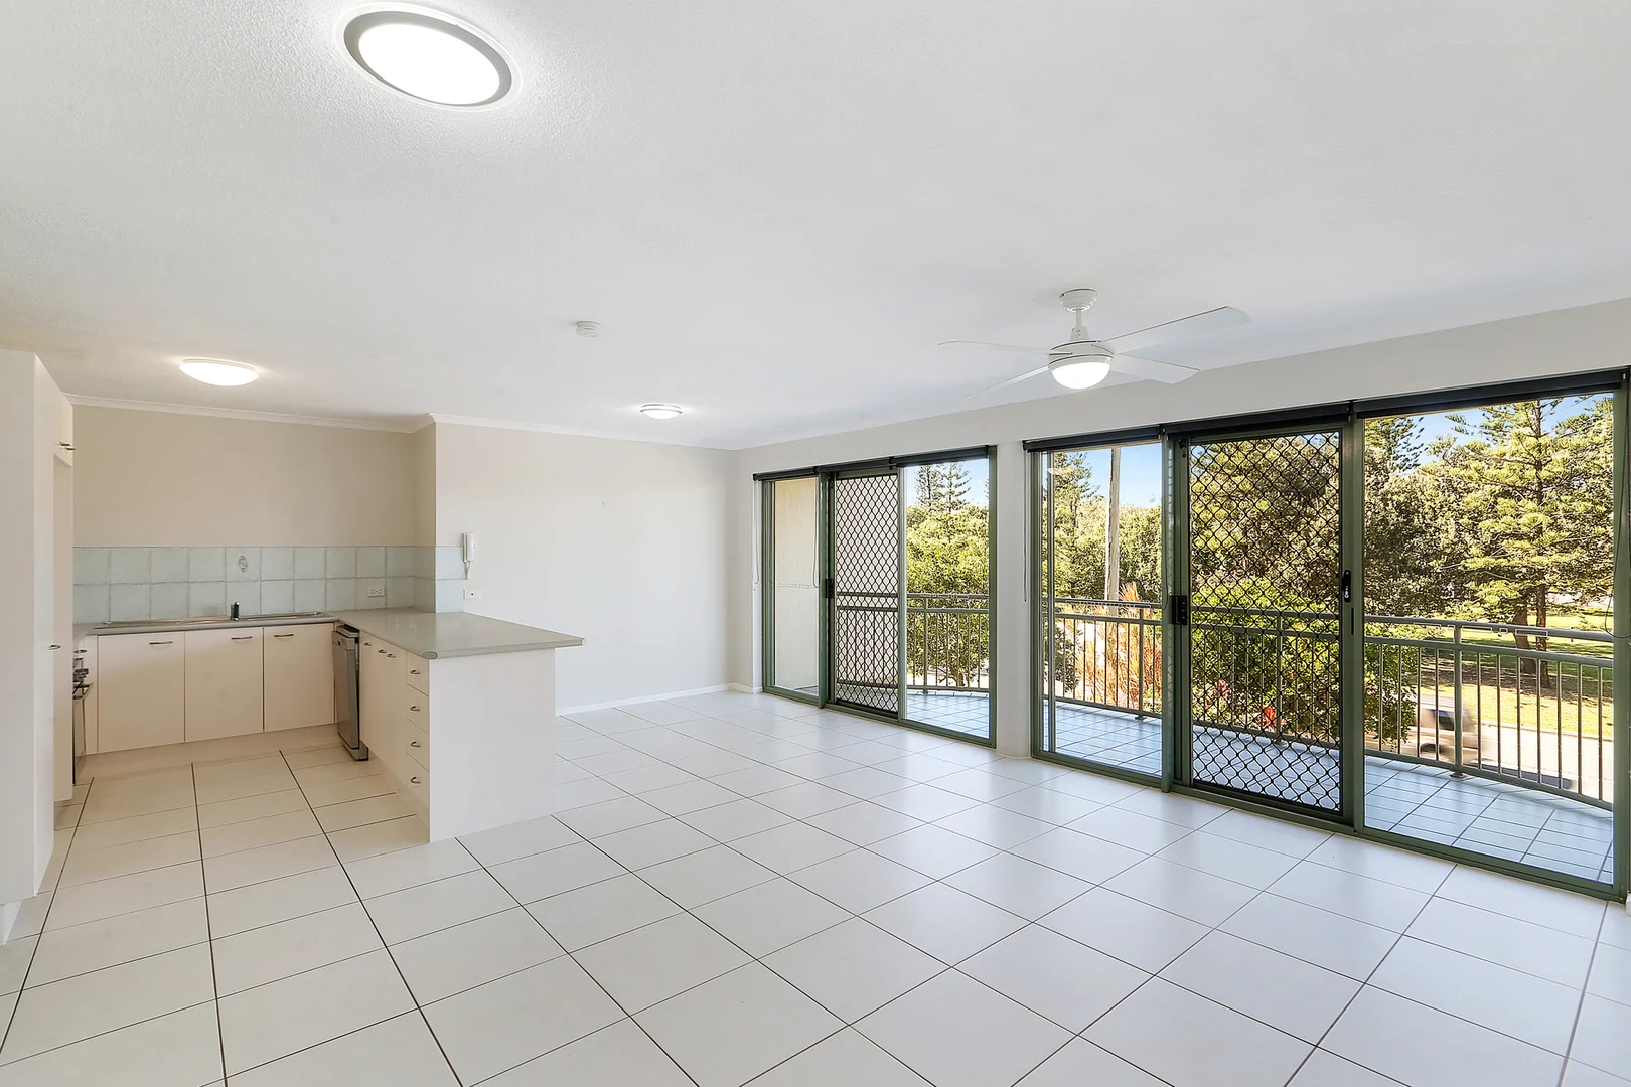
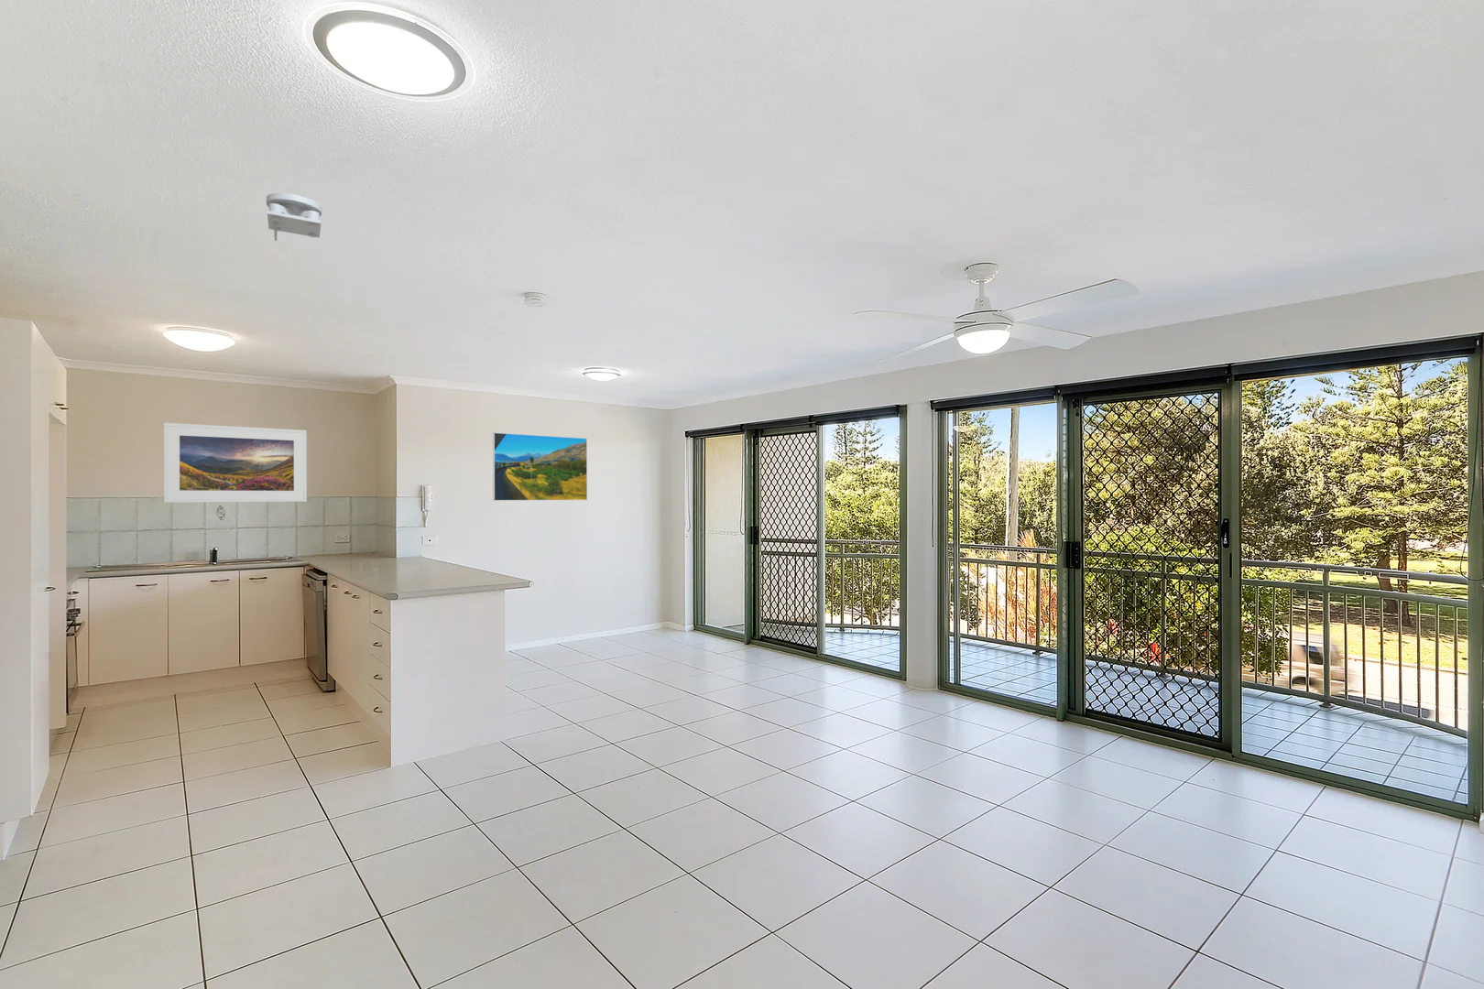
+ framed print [163,422,308,503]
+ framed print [492,432,589,502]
+ smoke detector [266,192,322,242]
